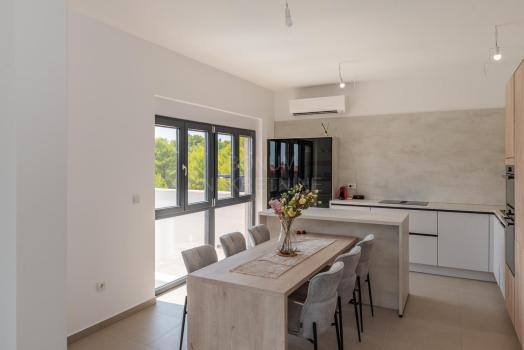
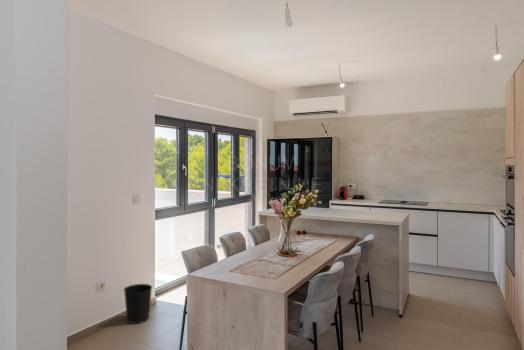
+ wastebasket [123,283,153,325]
